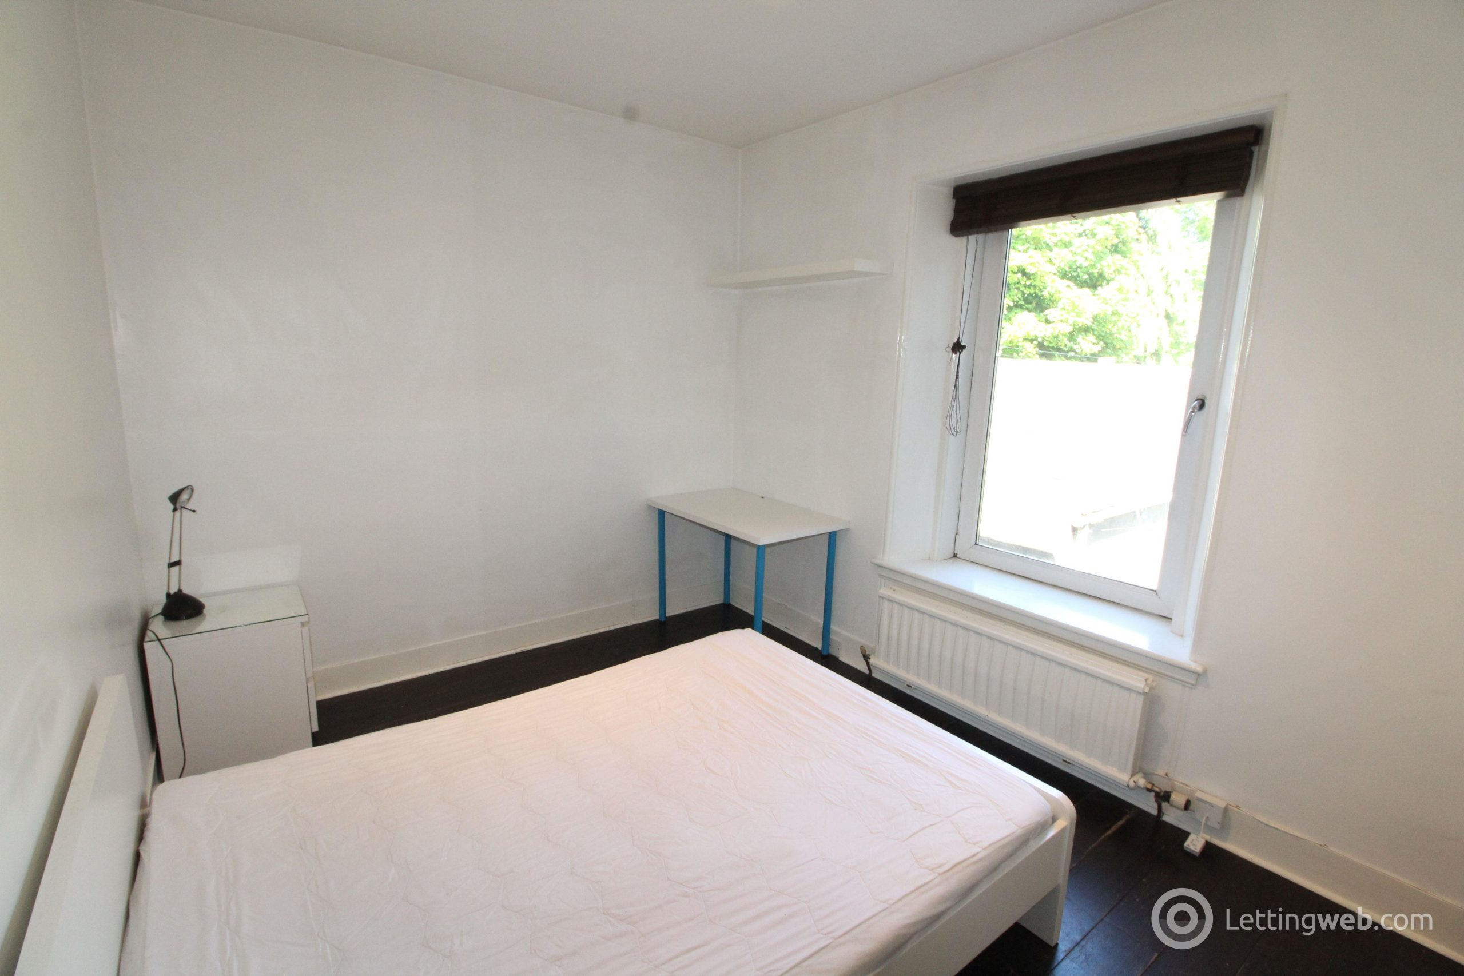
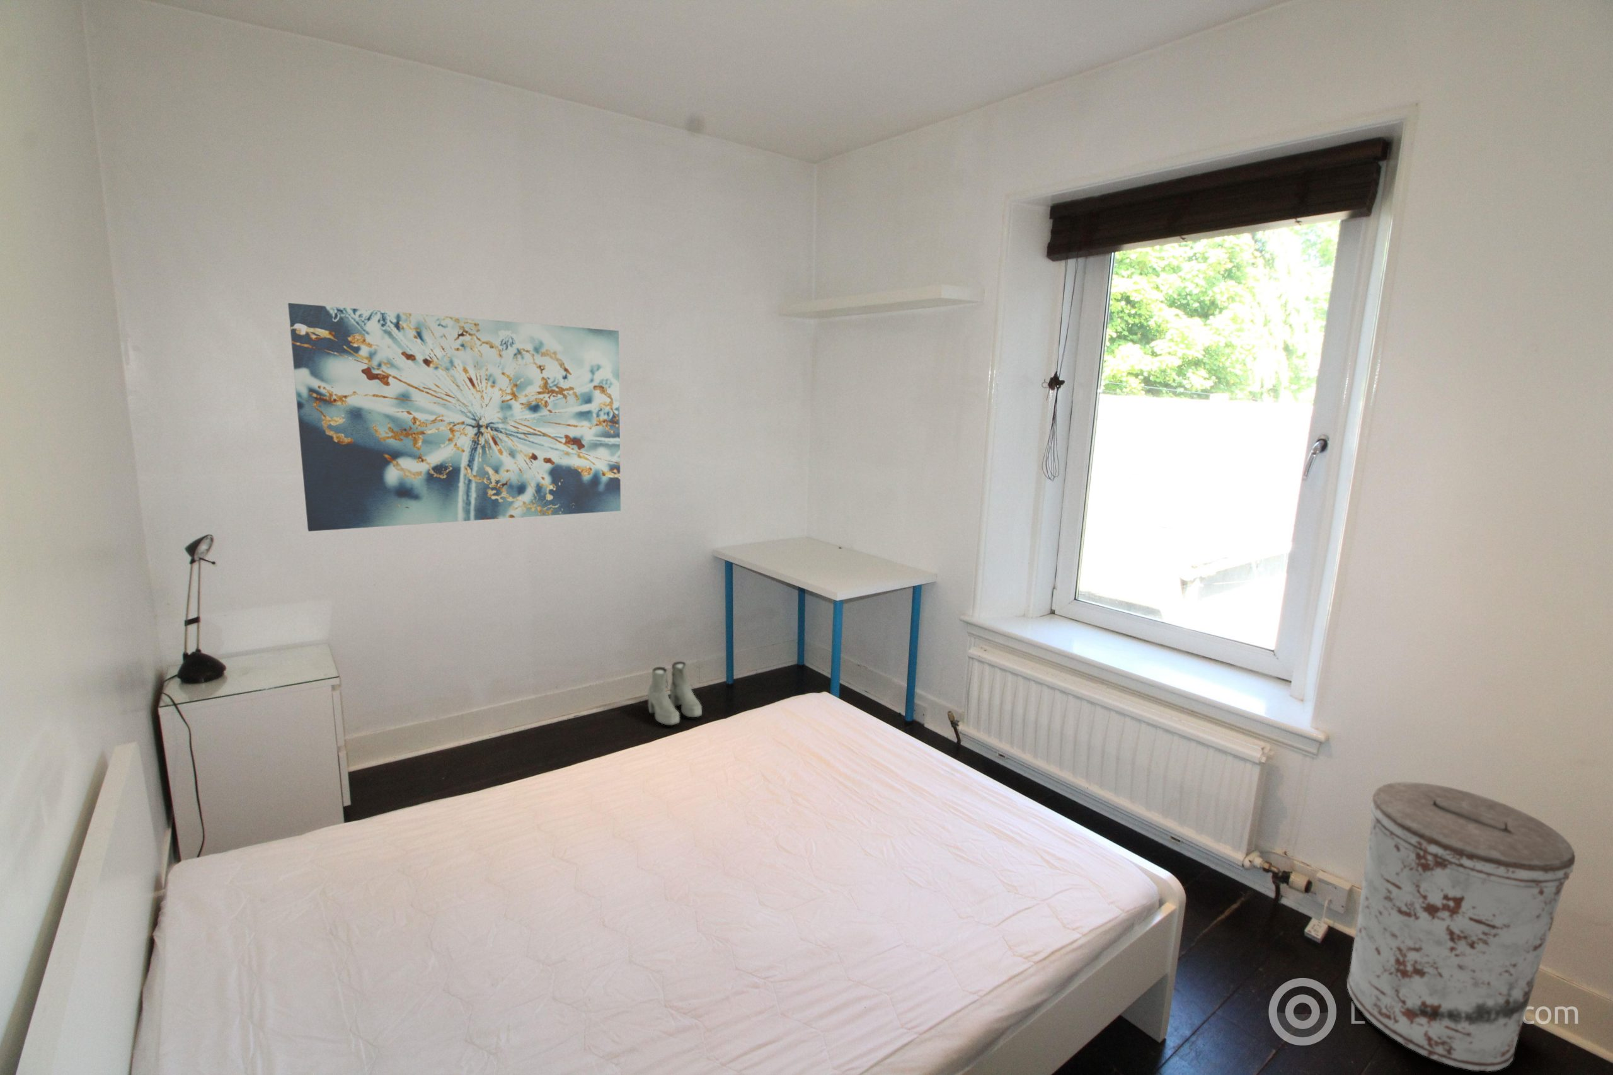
+ boots [647,661,702,726]
+ trash can [1347,781,1576,1071]
+ wall art [287,302,622,533]
